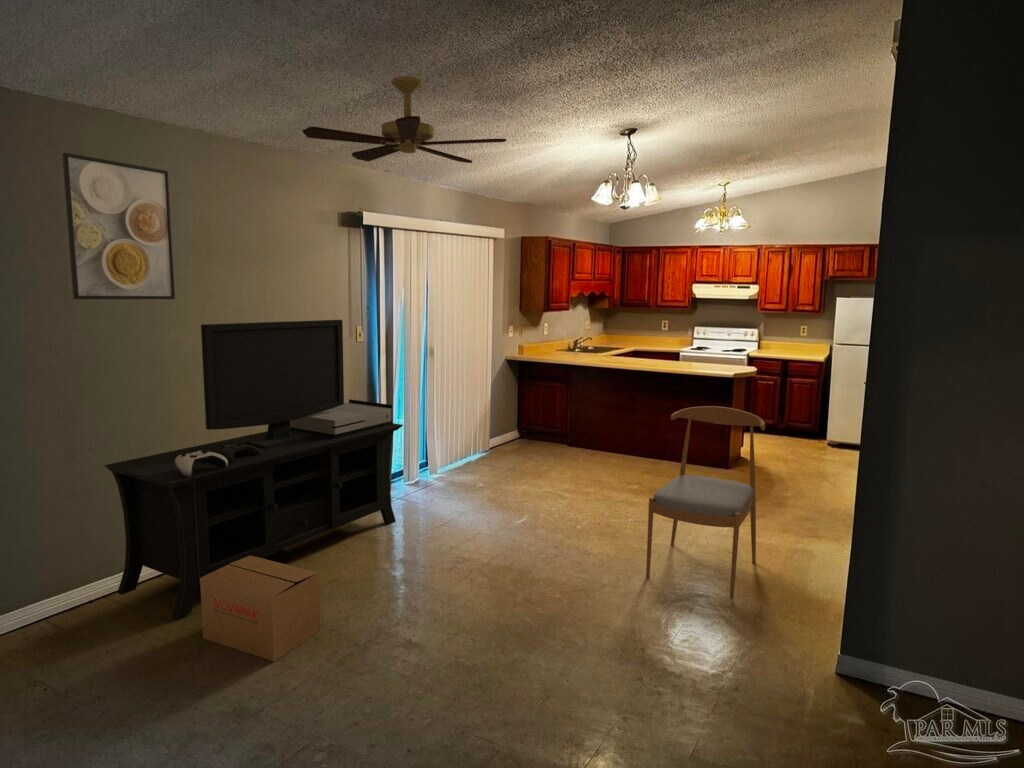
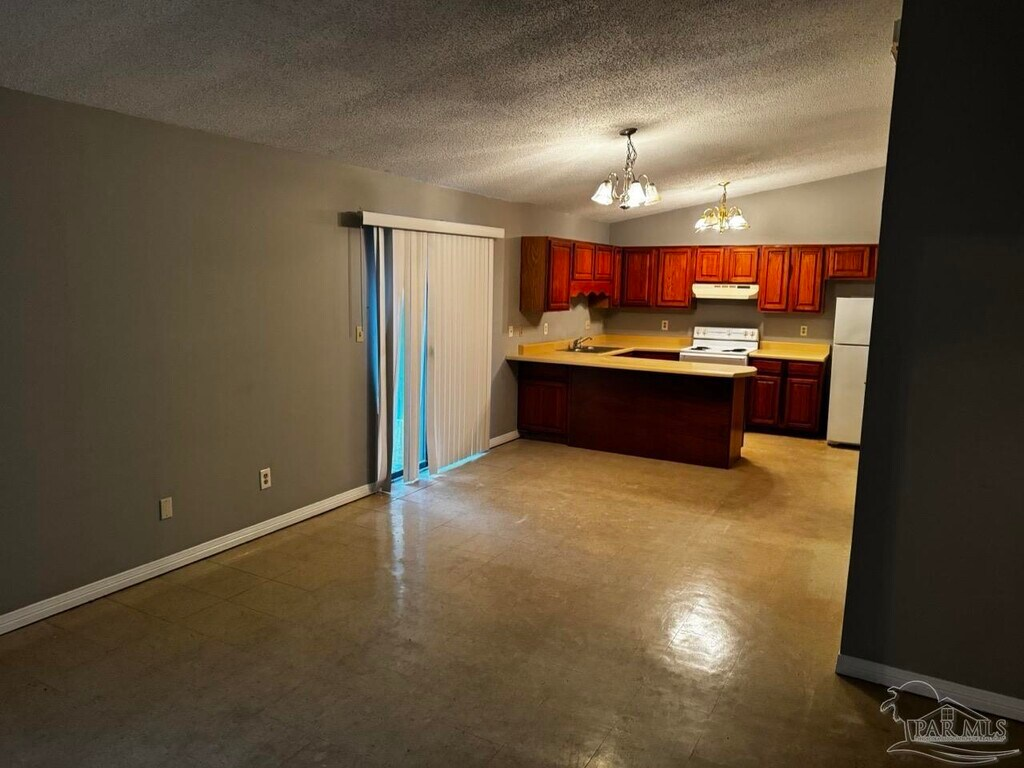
- ceiling fan [302,75,507,164]
- dining chair [645,405,766,598]
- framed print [61,152,176,300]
- cardboard box [199,556,321,663]
- media console [103,319,404,620]
